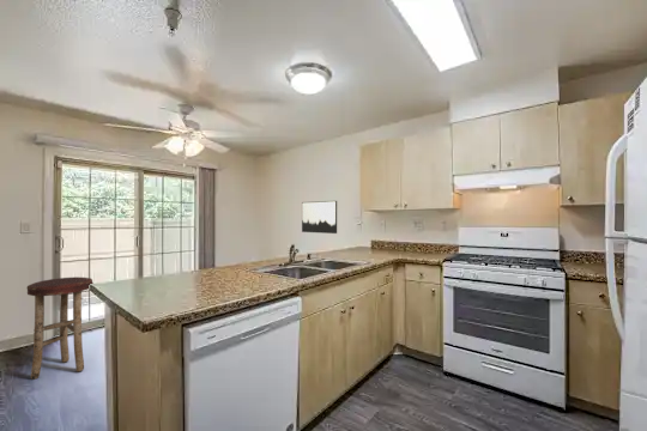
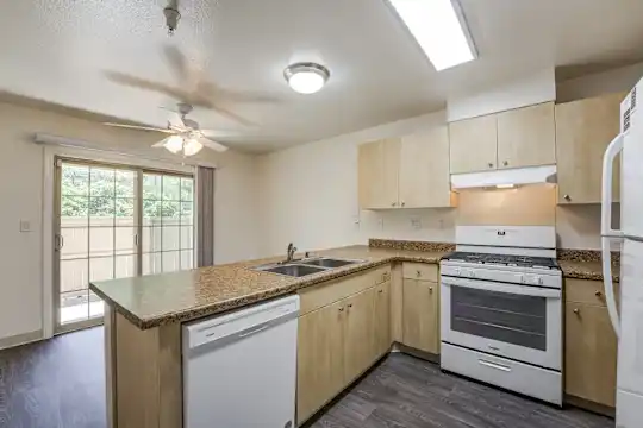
- stool [25,275,95,381]
- wall art [301,200,338,235]
